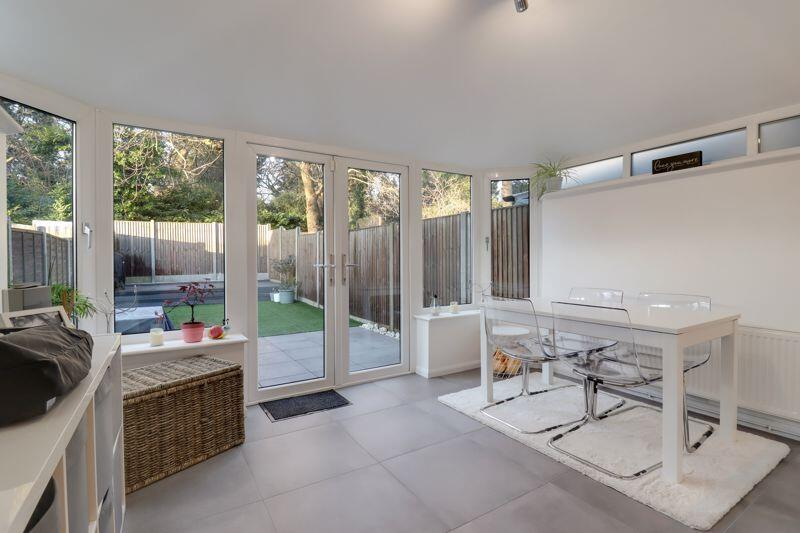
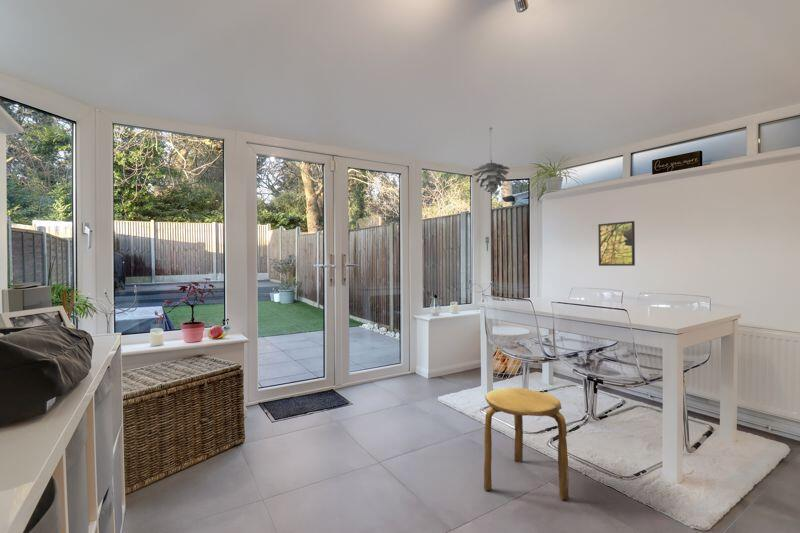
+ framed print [597,220,636,267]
+ stool [483,387,570,501]
+ pendant light [472,127,511,193]
